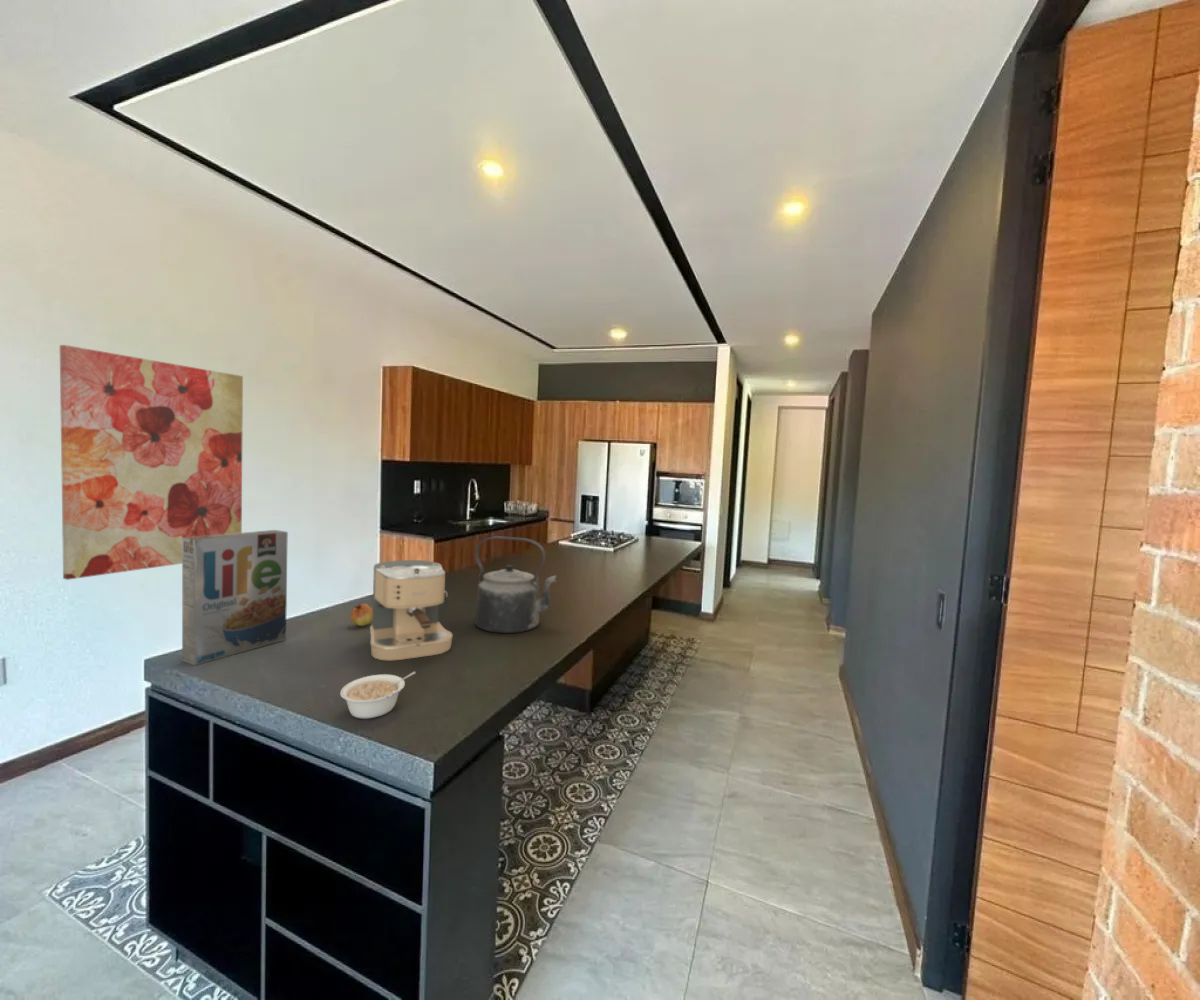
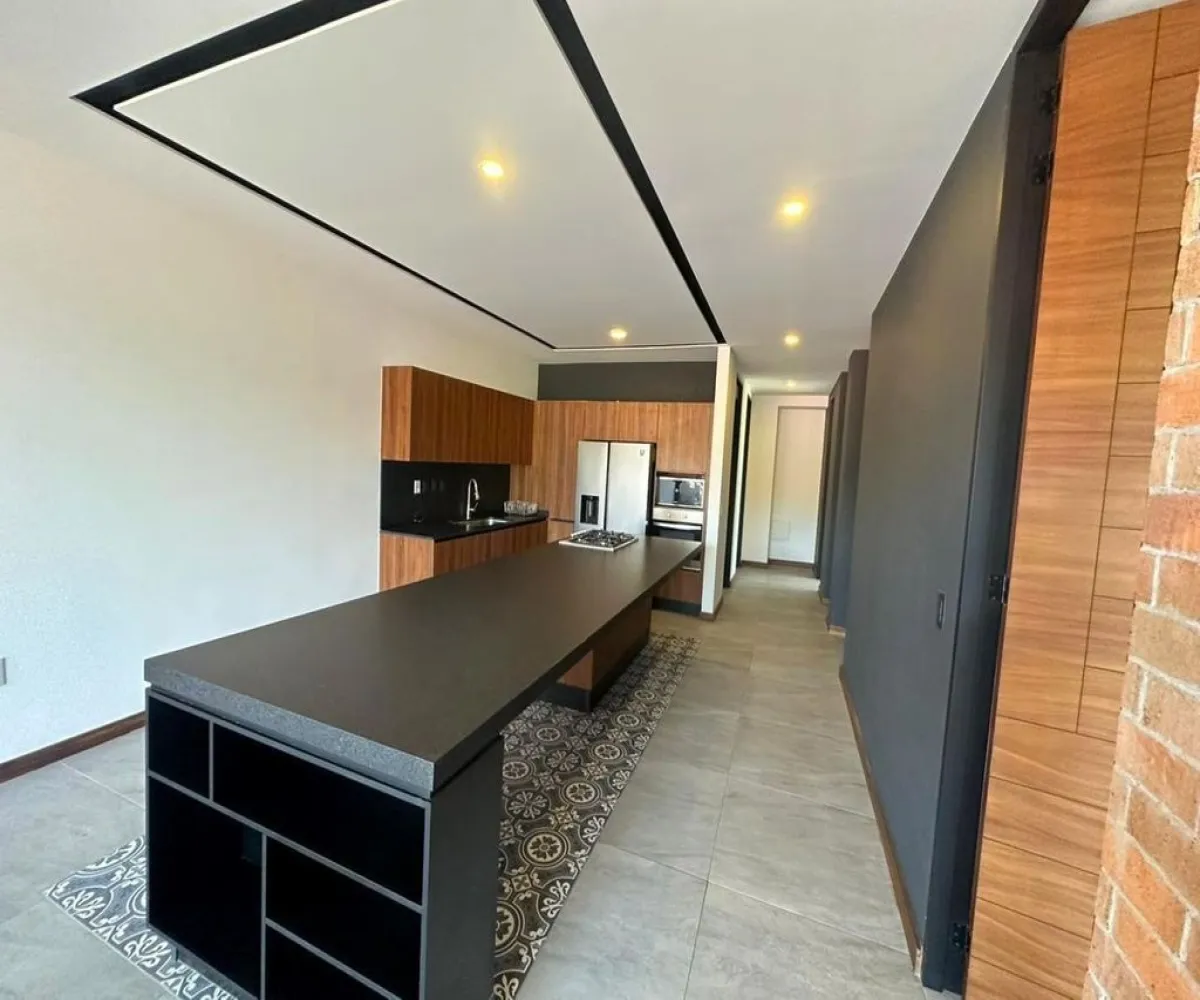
- fruit [349,602,373,627]
- wall art [59,344,244,581]
- cereal box [181,529,289,666]
- kettle [474,535,558,634]
- legume [339,671,417,720]
- coffee maker [369,559,454,662]
